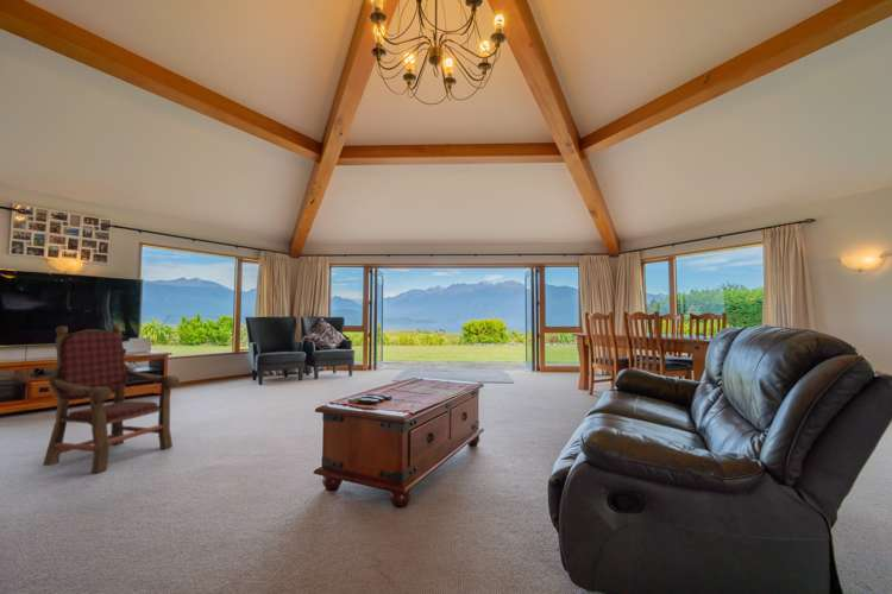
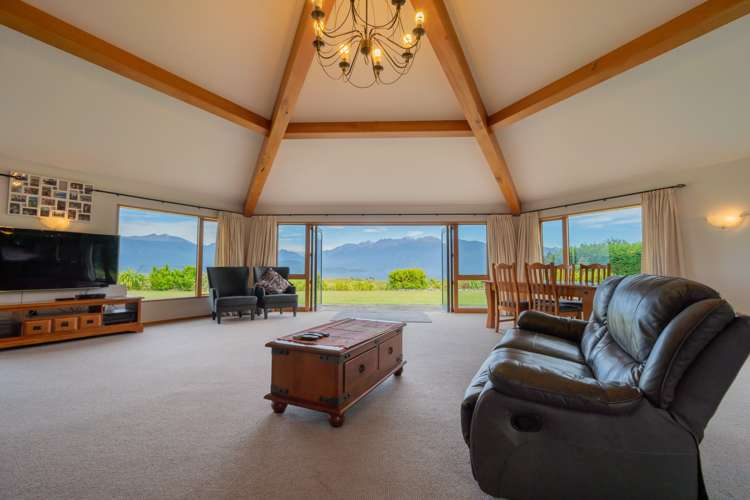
- armchair [42,323,181,474]
